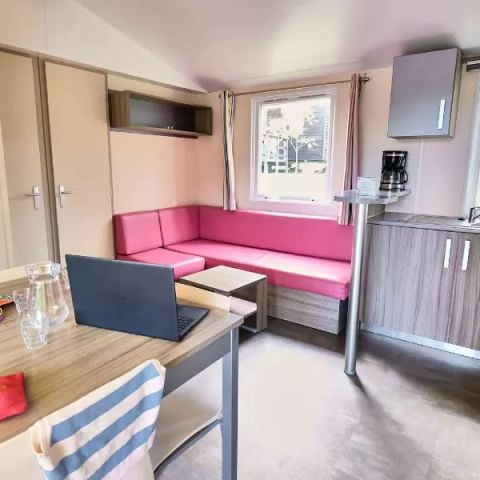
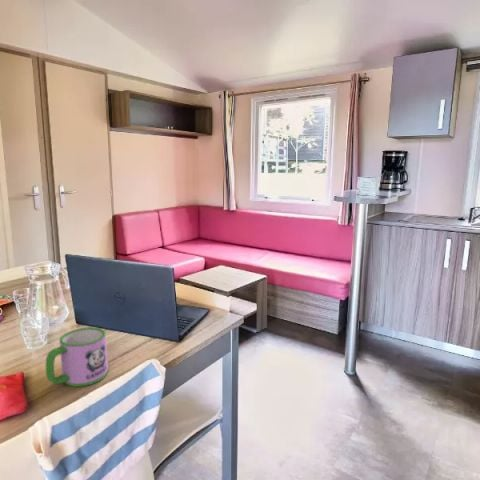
+ mug [45,326,109,388]
